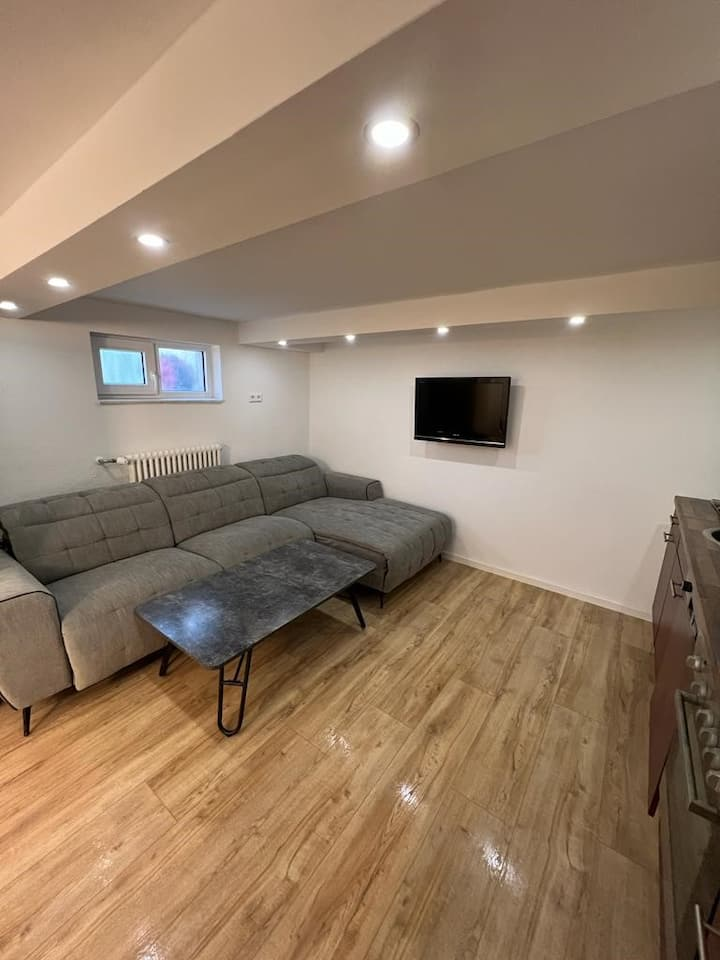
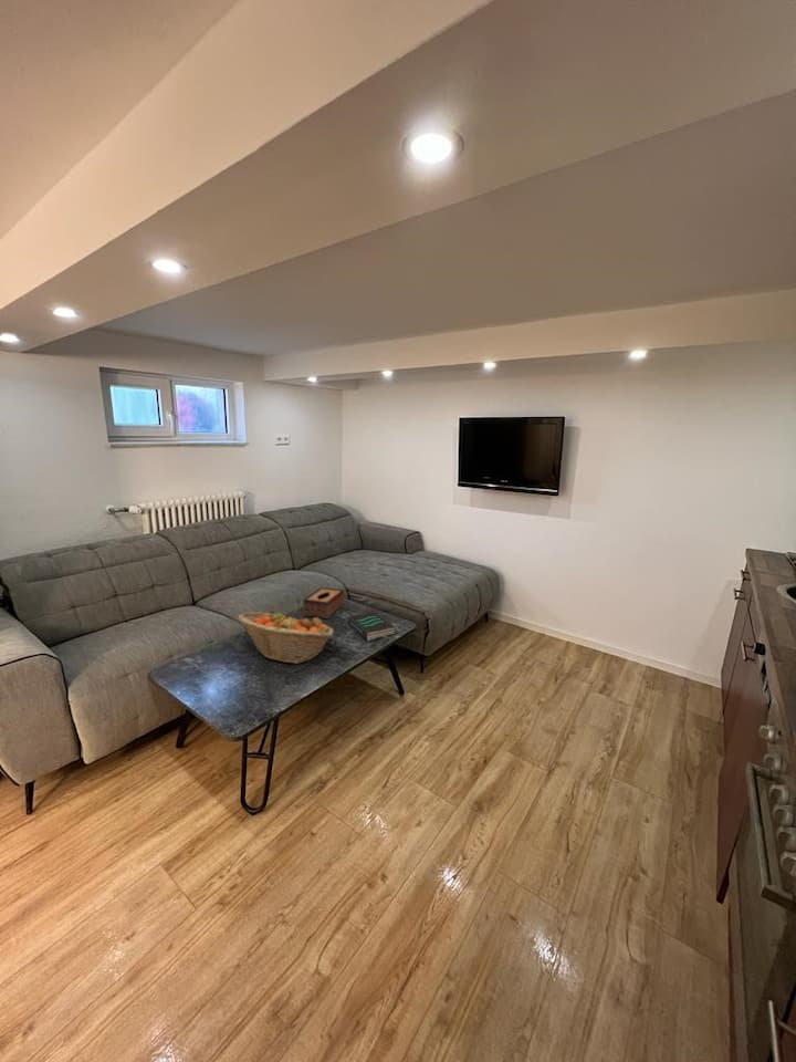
+ book [347,611,396,642]
+ fruit basket [237,611,335,665]
+ tissue box [302,586,345,620]
